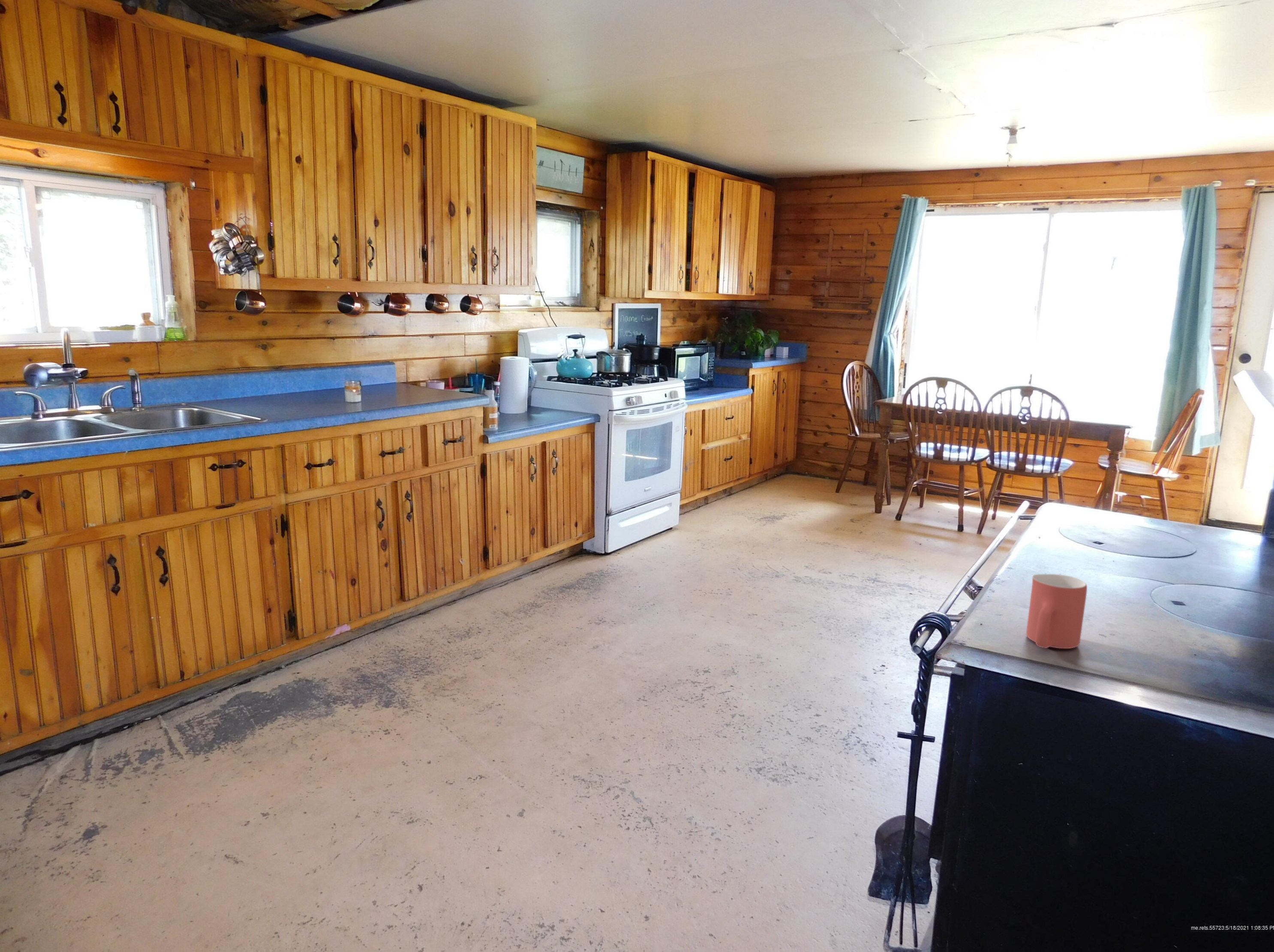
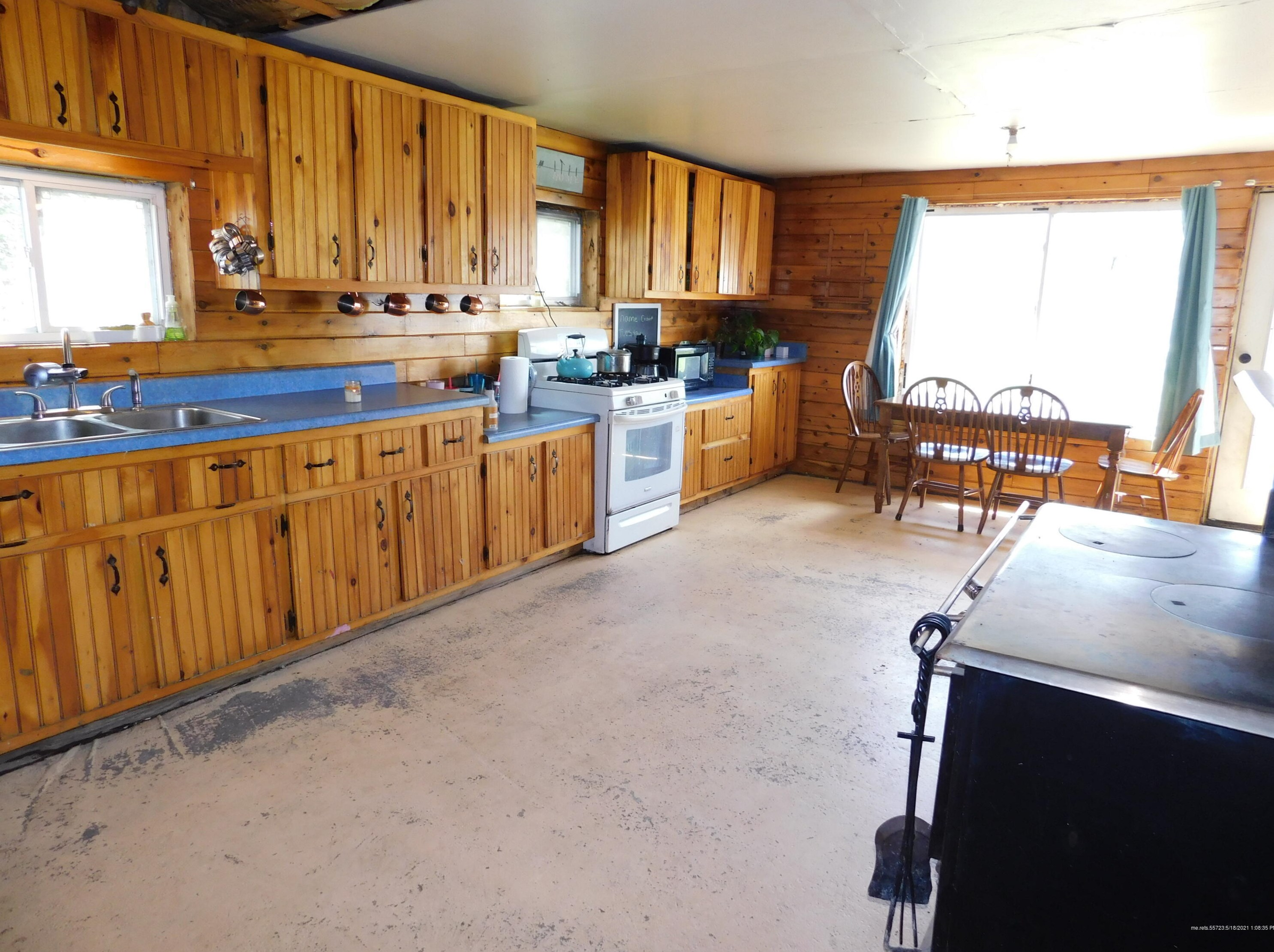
- mug [1026,574,1088,649]
